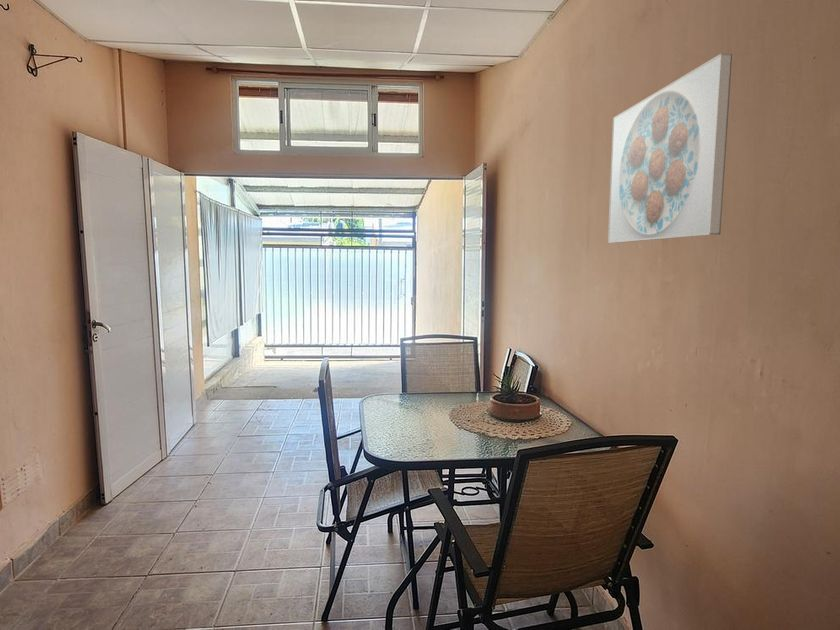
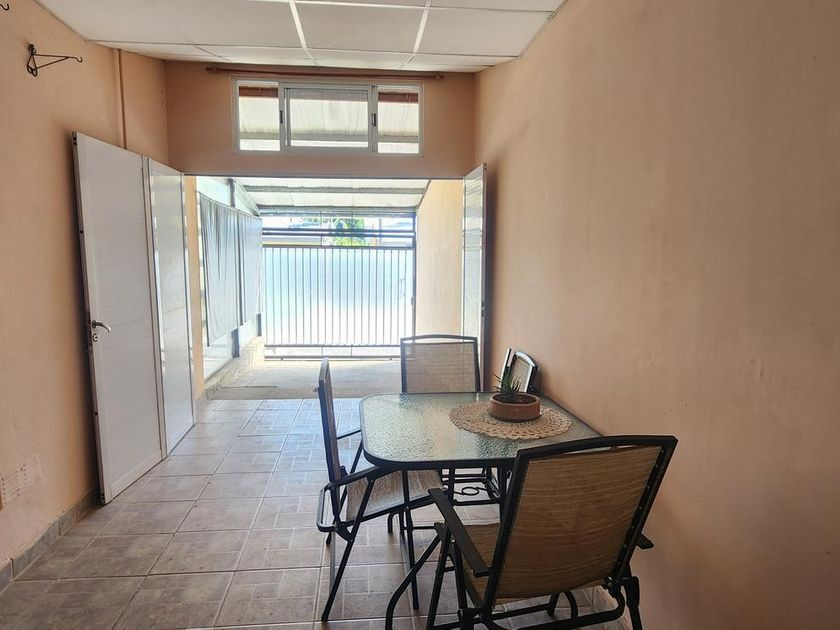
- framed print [607,52,733,244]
